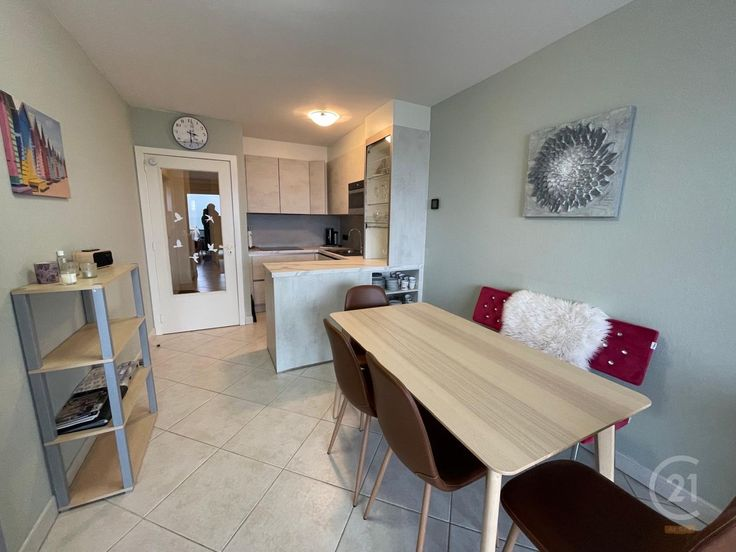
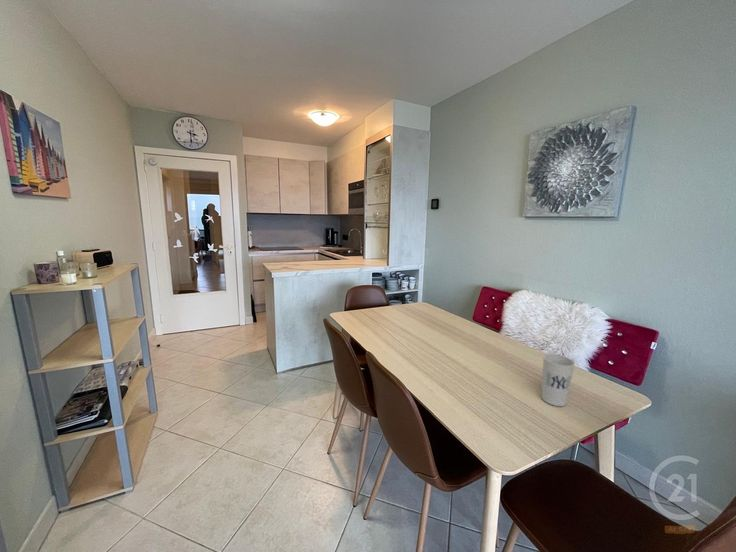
+ cup [540,353,576,407]
